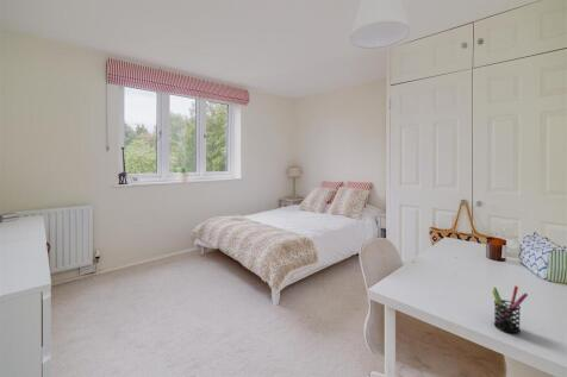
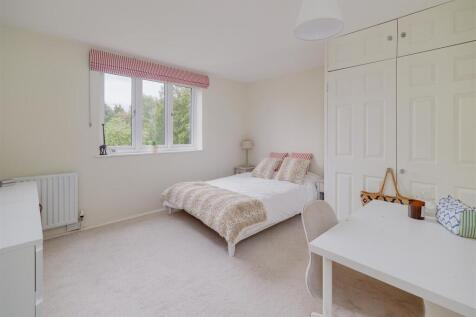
- pen holder [491,284,529,334]
